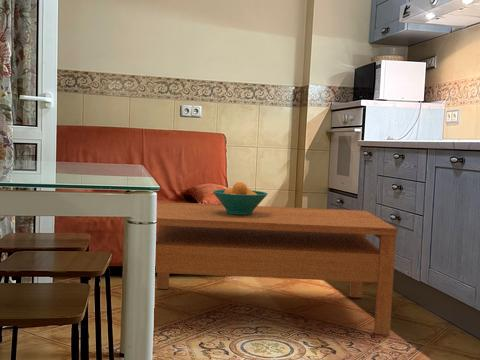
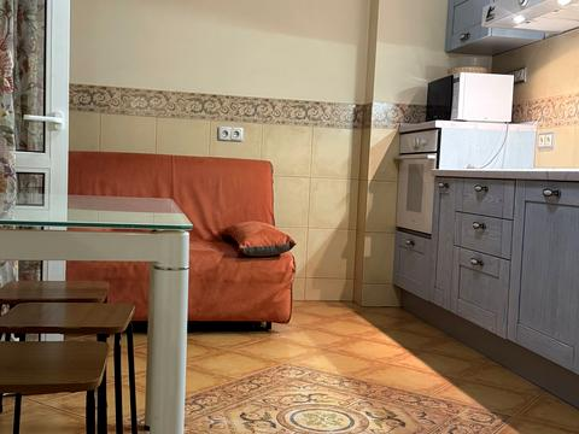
- coffee table [154,201,398,336]
- fruit bowl [212,181,269,215]
